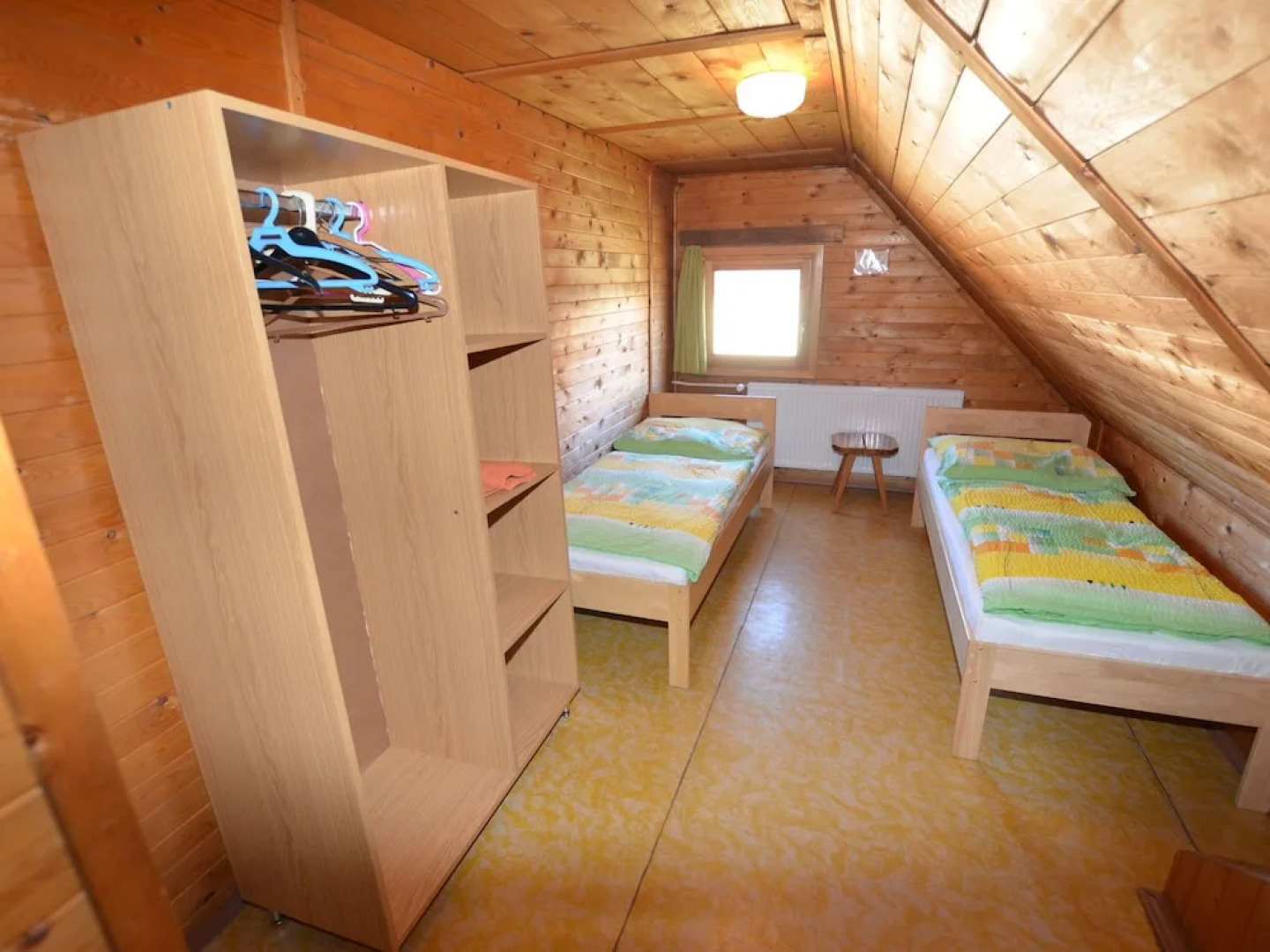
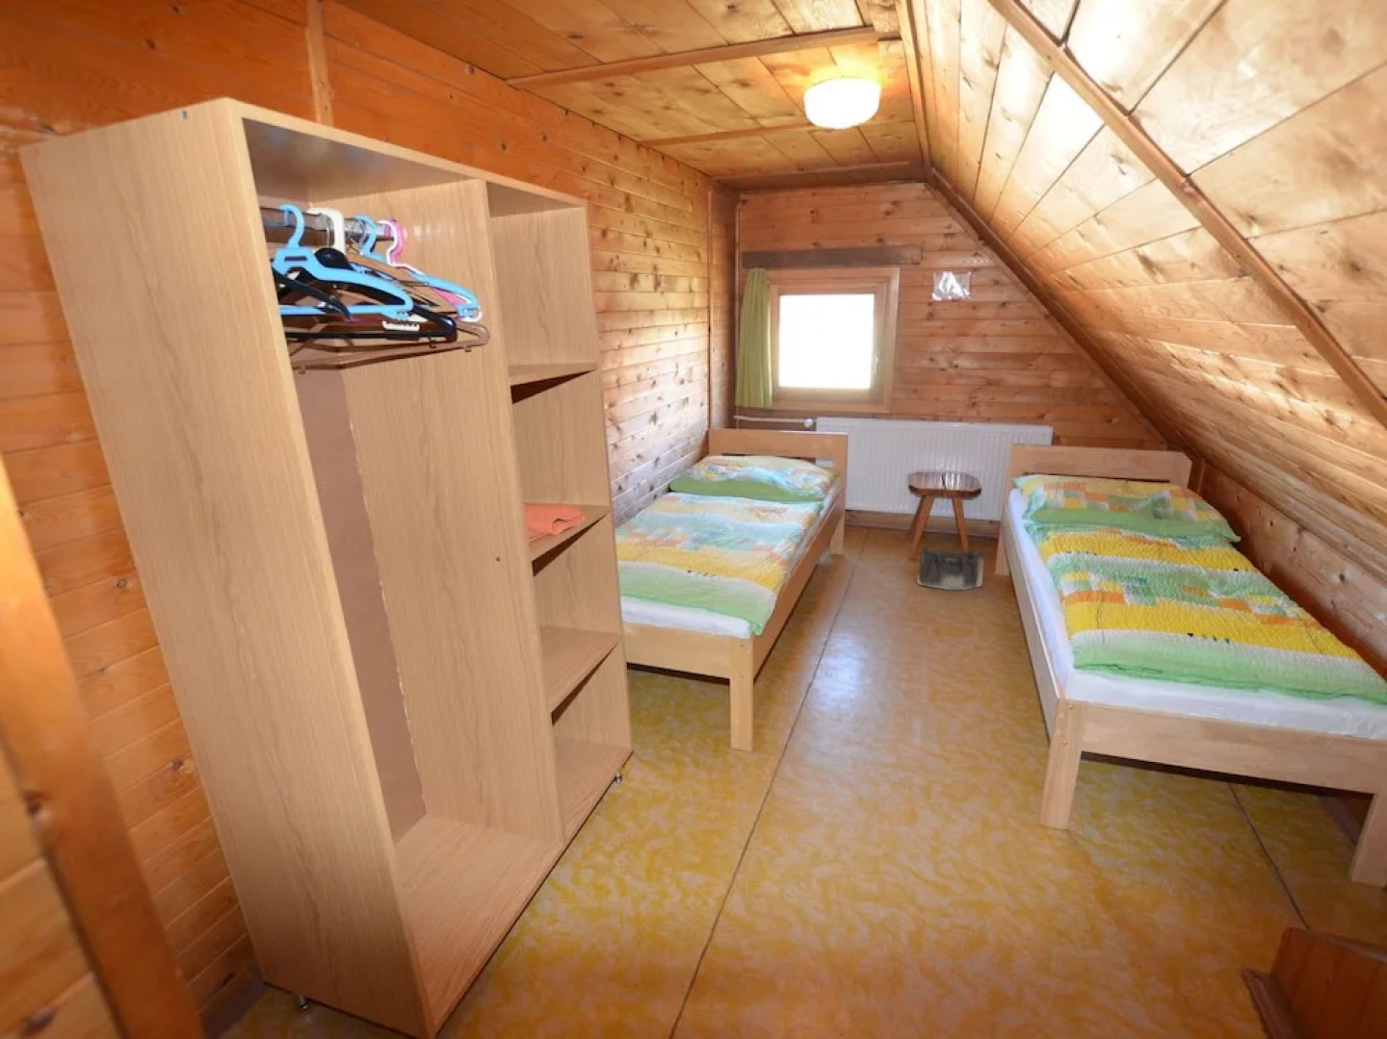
+ saddlebag [916,548,984,590]
